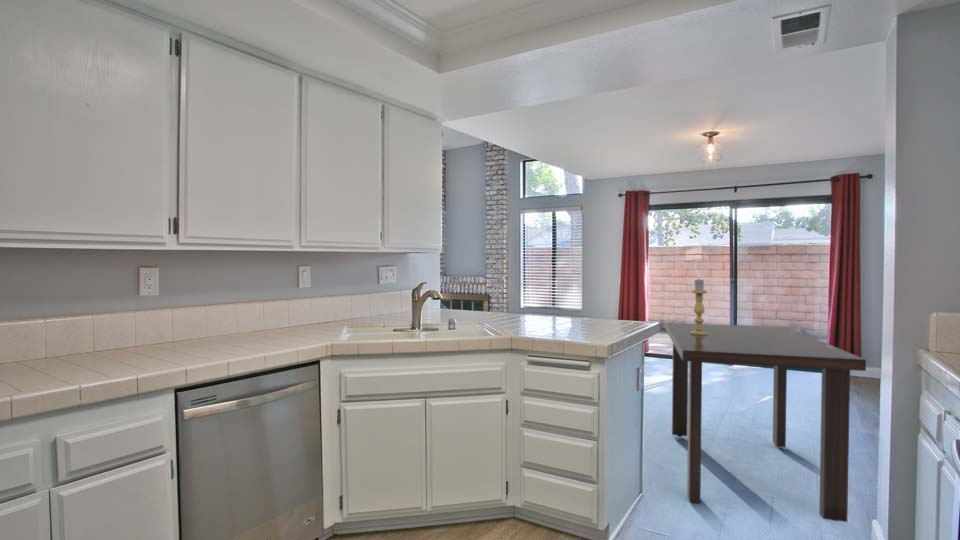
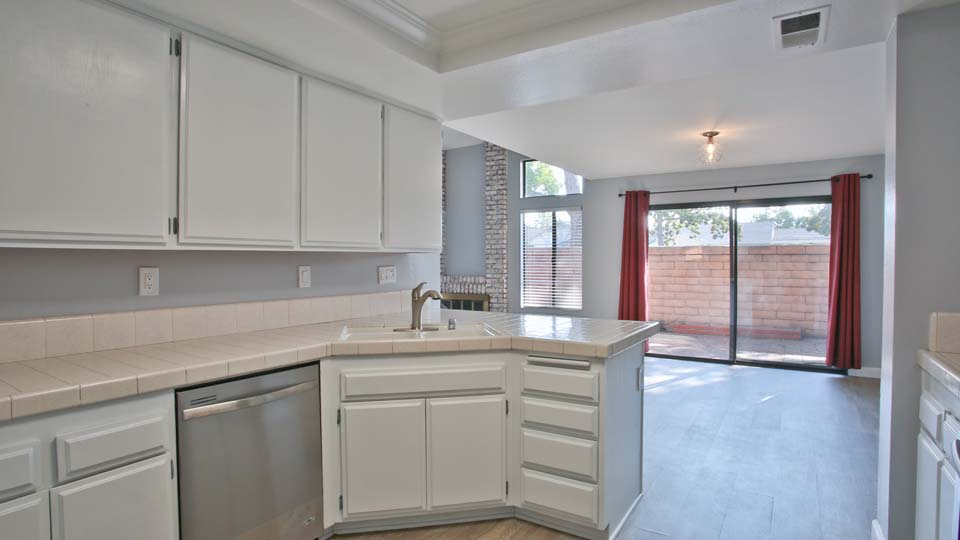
- candle holder [691,279,708,335]
- dining table [665,322,867,523]
